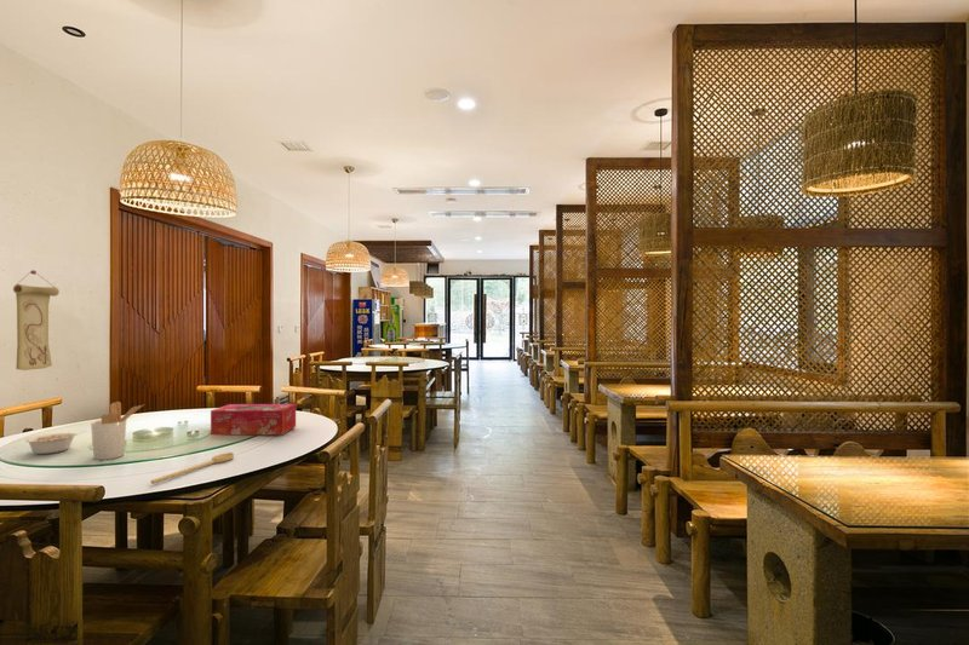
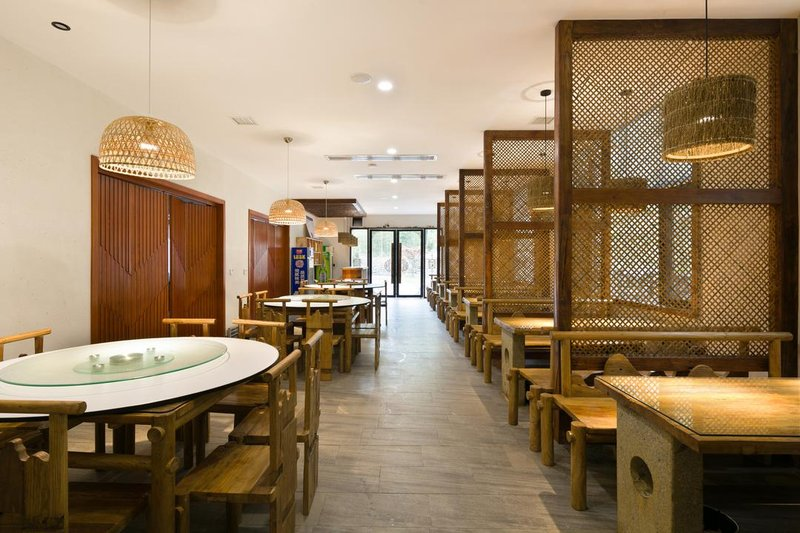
- legume [24,430,87,455]
- tissue box [210,403,297,436]
- spoon [150,451,235,485]
- utensil holder [90,401,145,461]
- wall scroll [12,269,61,372]
